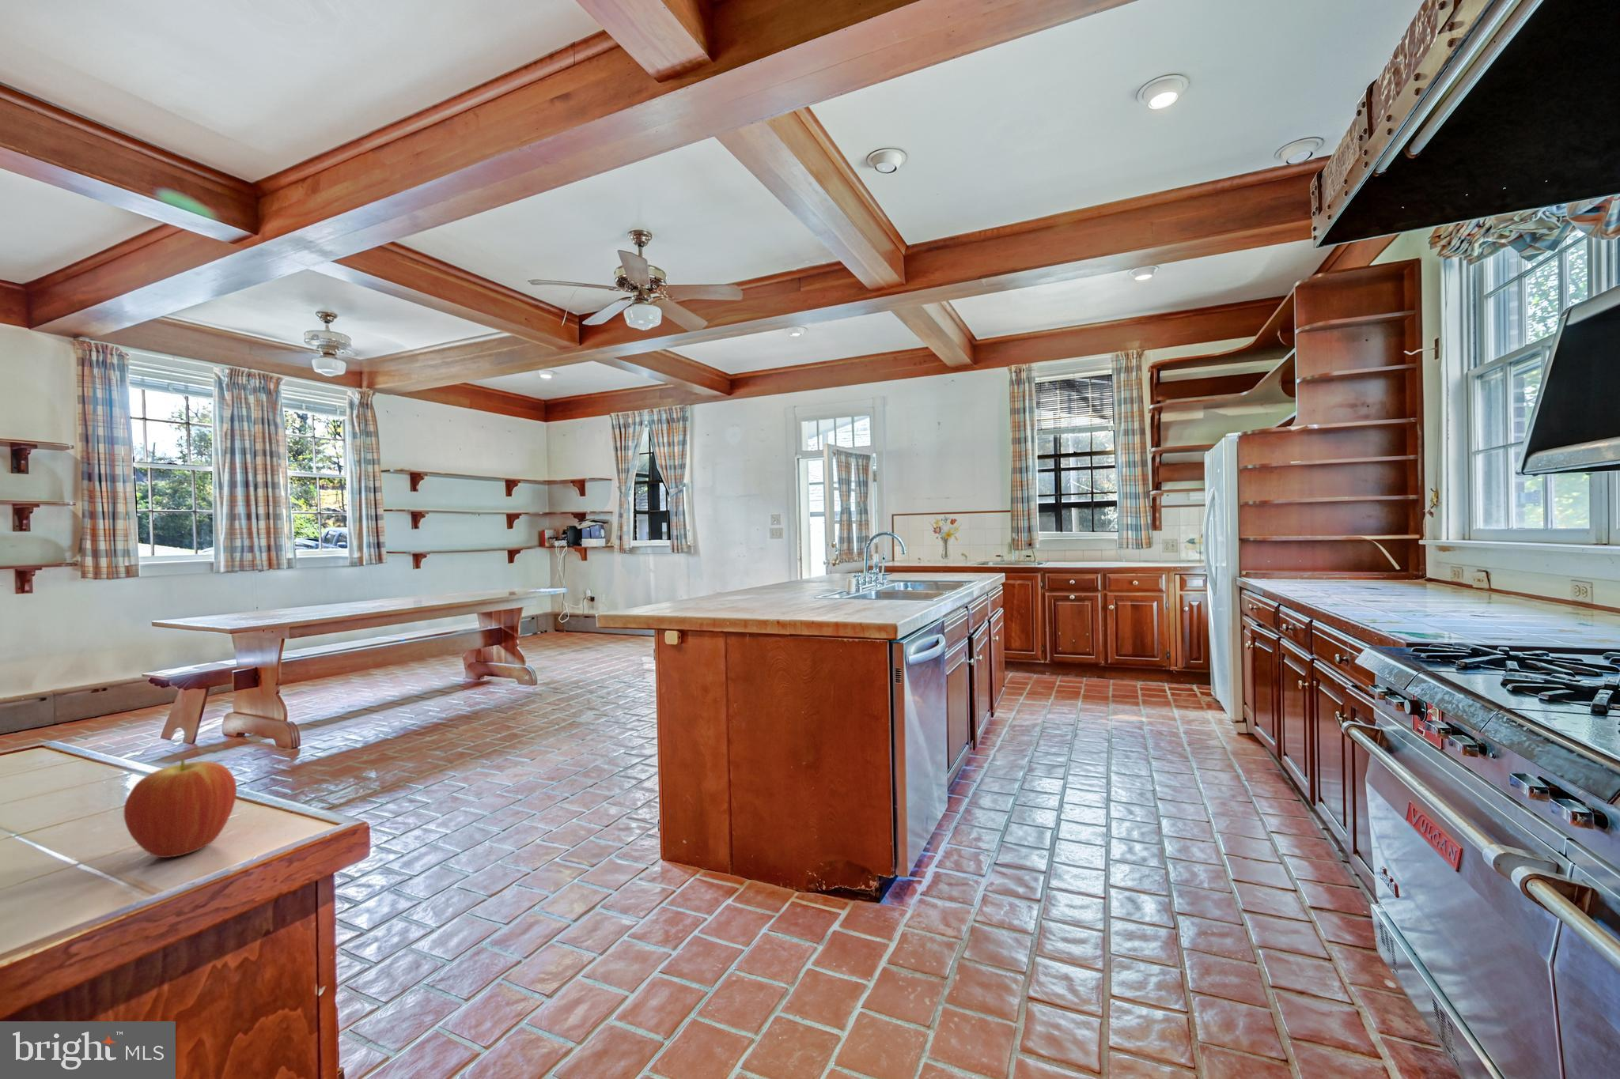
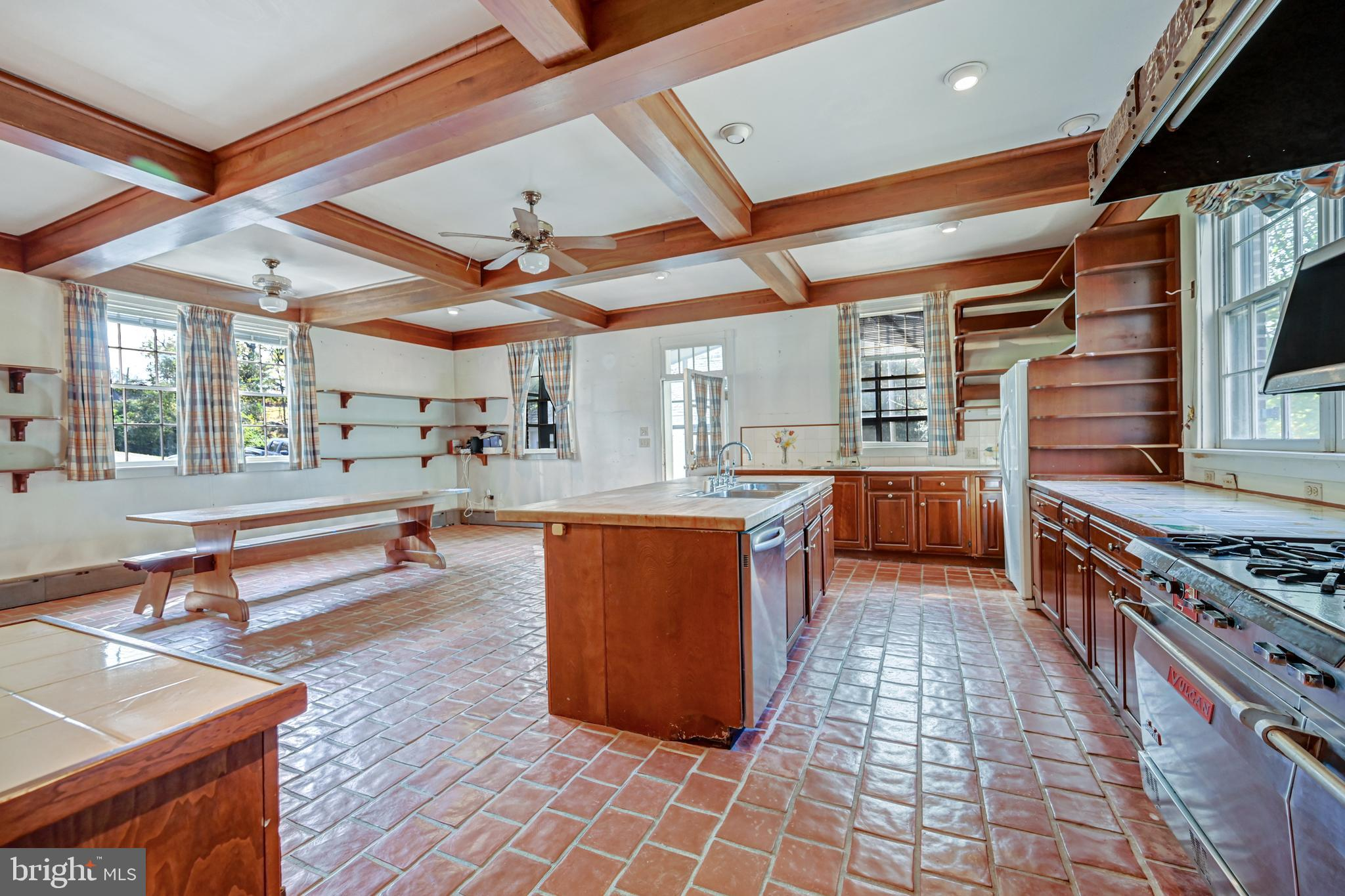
- fruit [123,757,237,859]
